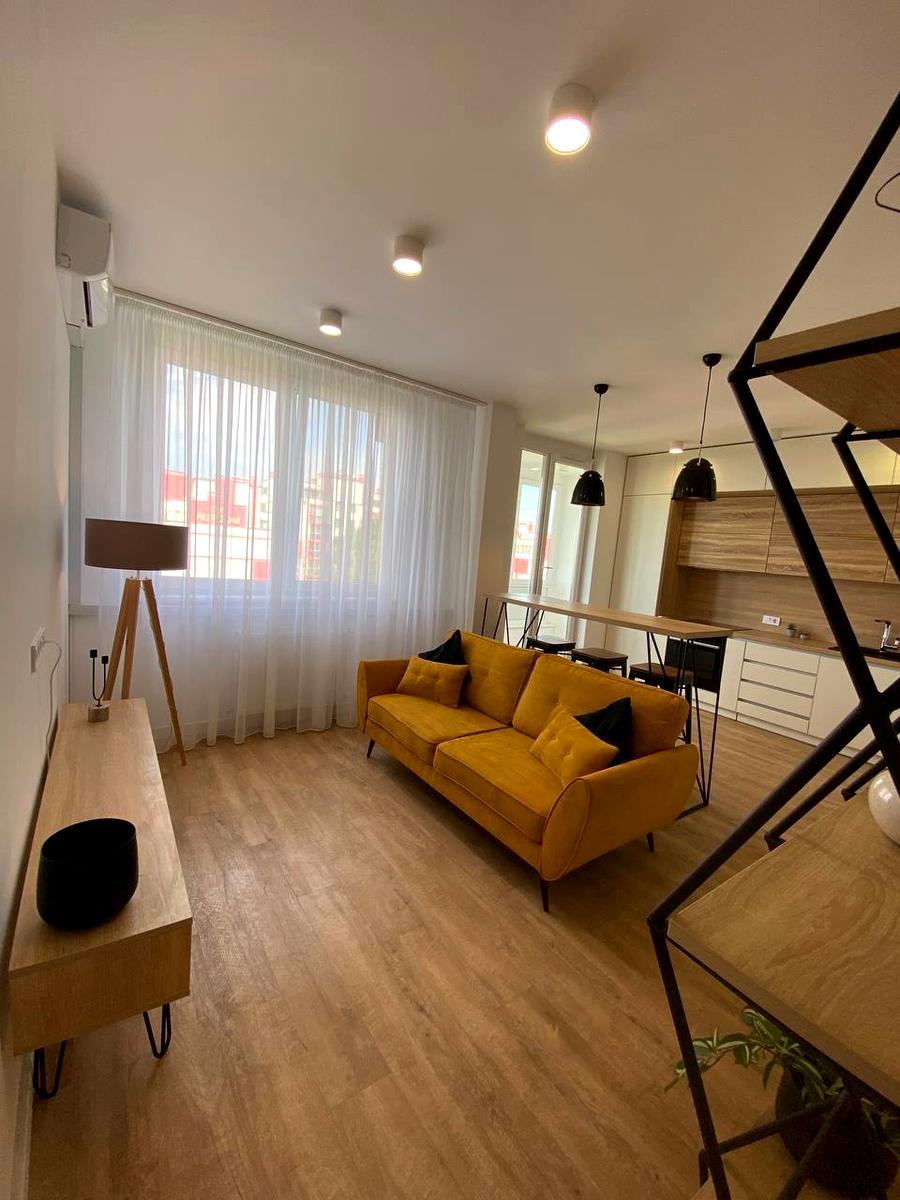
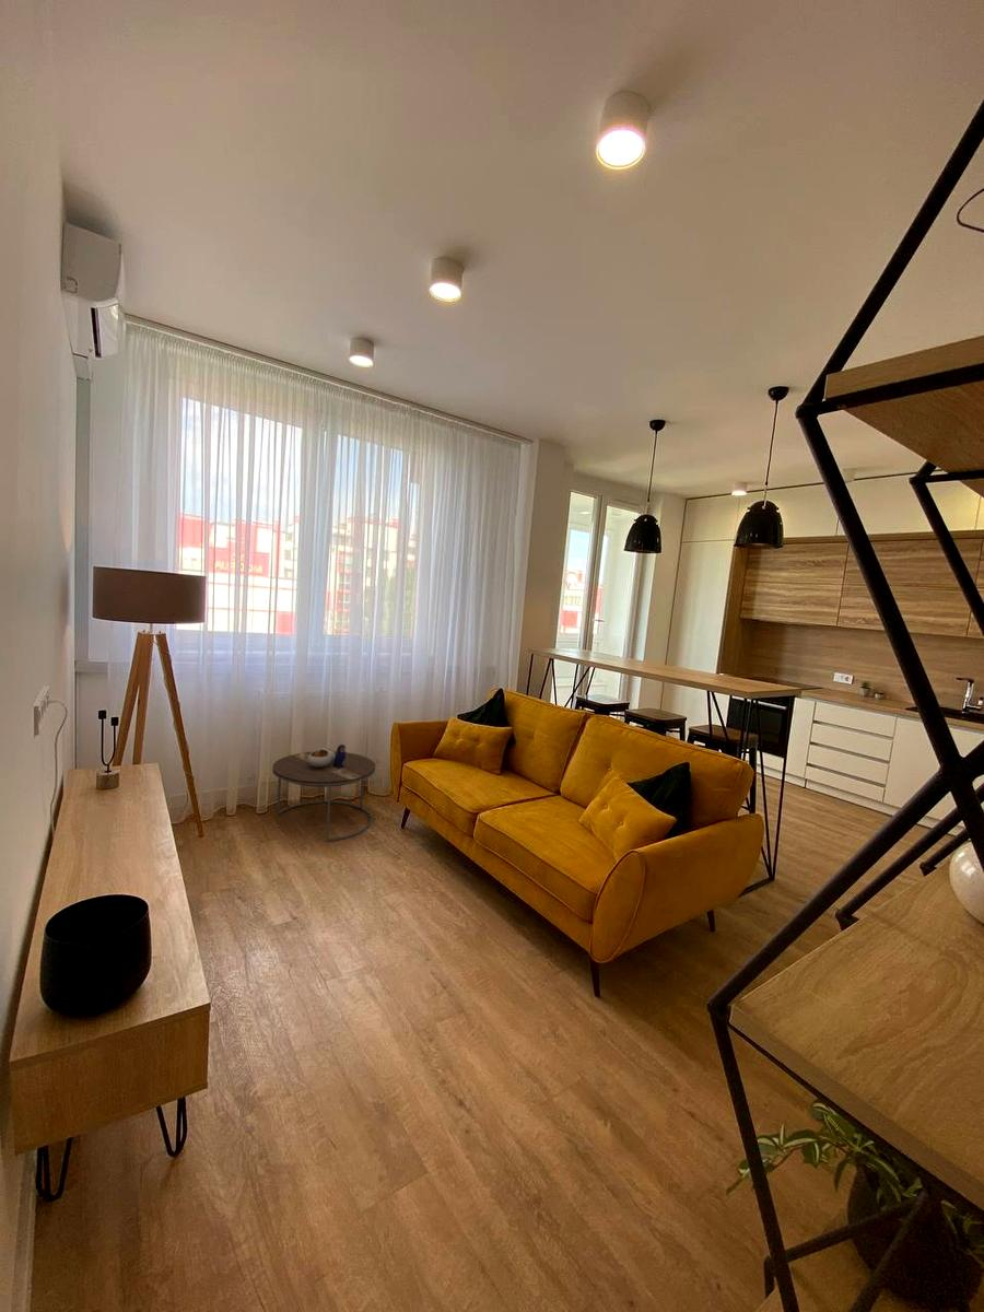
+ side table [271,743,376,843]
